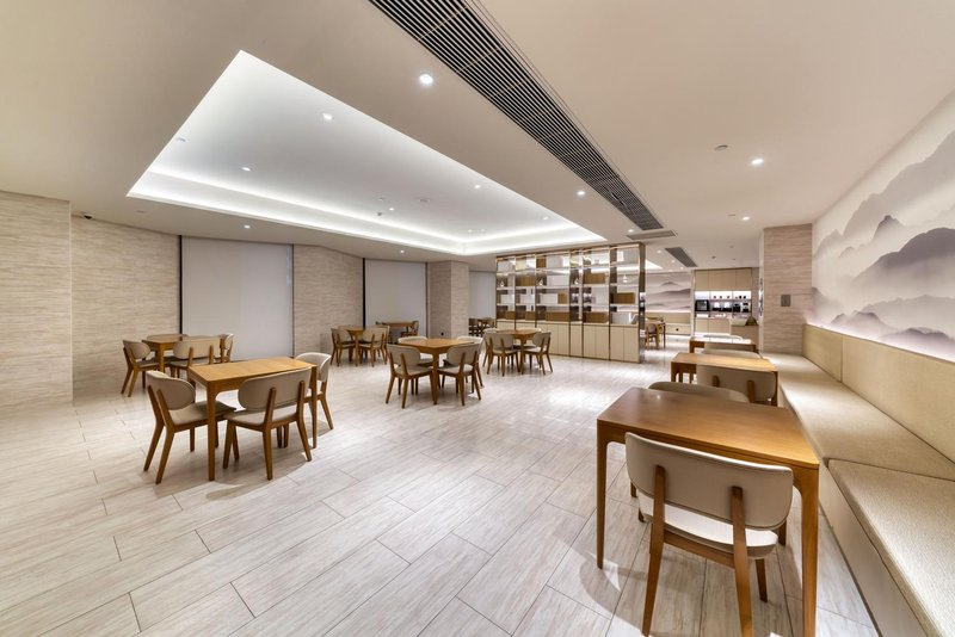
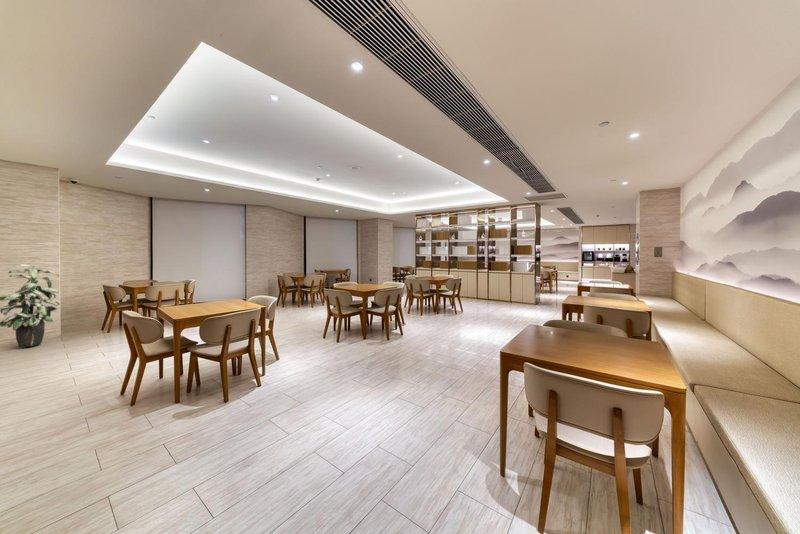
+ indoor plant [0,263,61,348]
